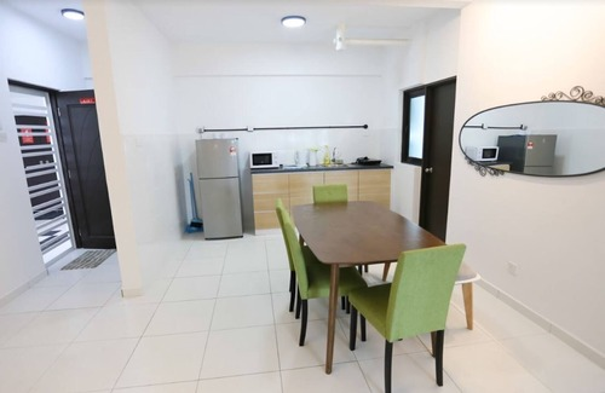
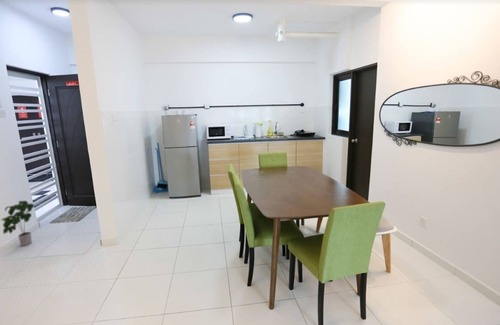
+ potted plant [0,200,35,247]
